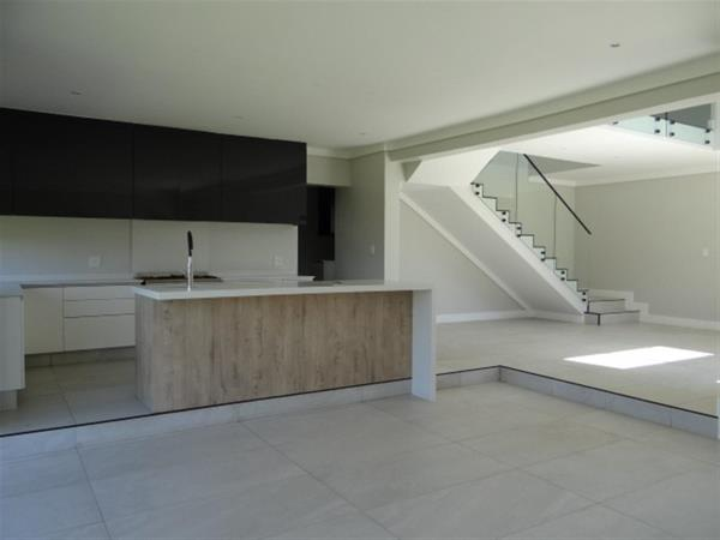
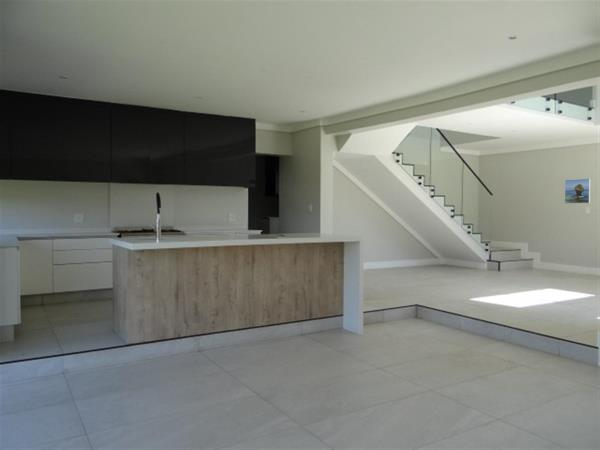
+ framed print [564,178,591,205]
